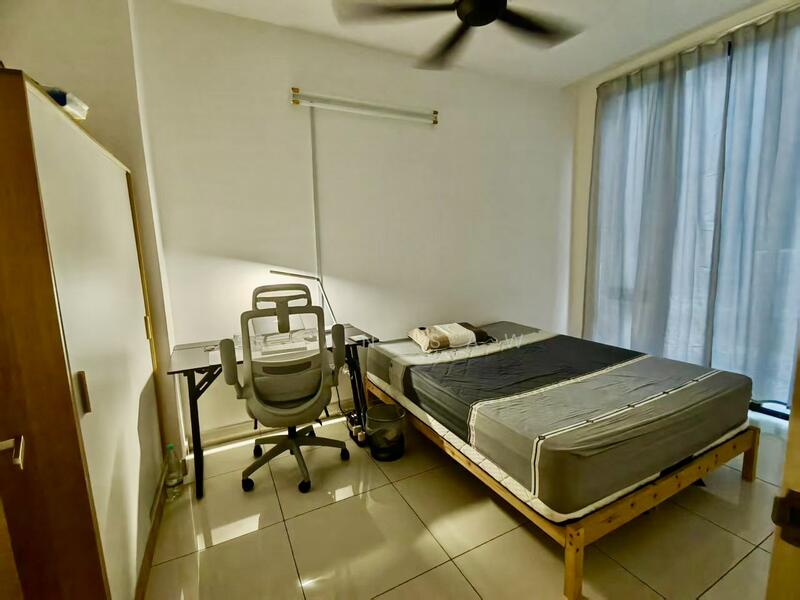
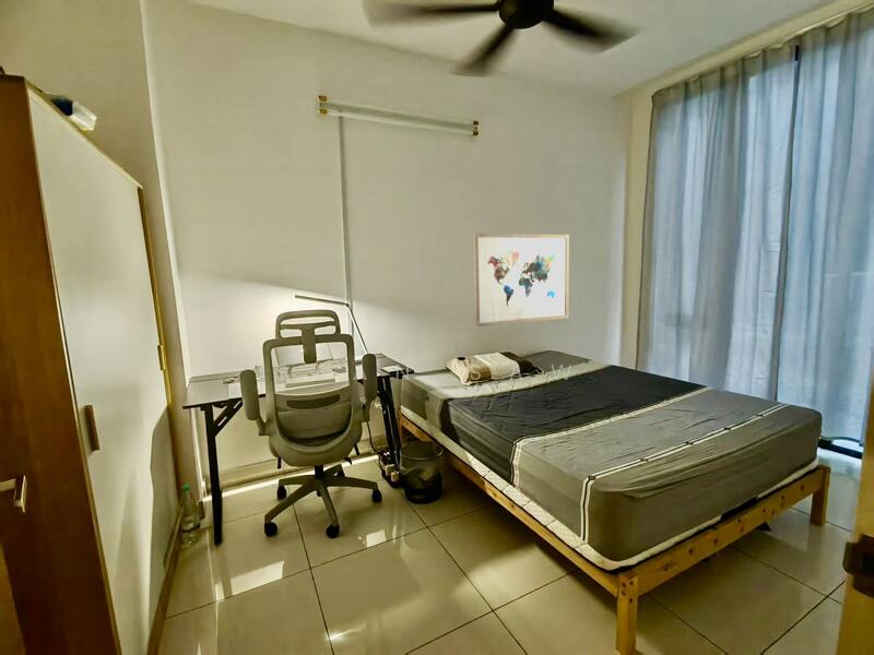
+ wall art [473,233,570,327]
